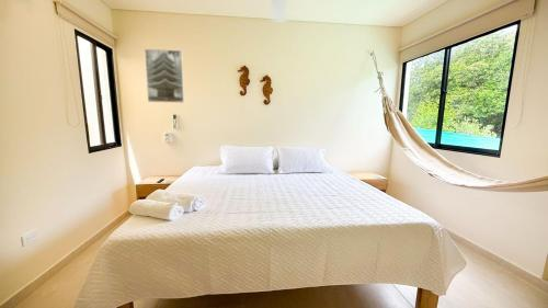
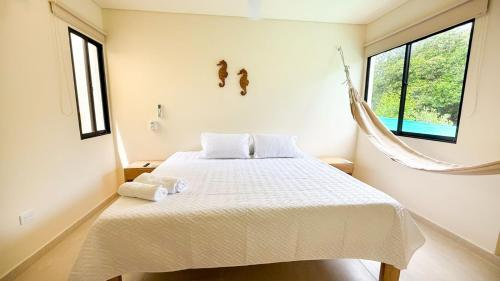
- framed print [144,48,185,104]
